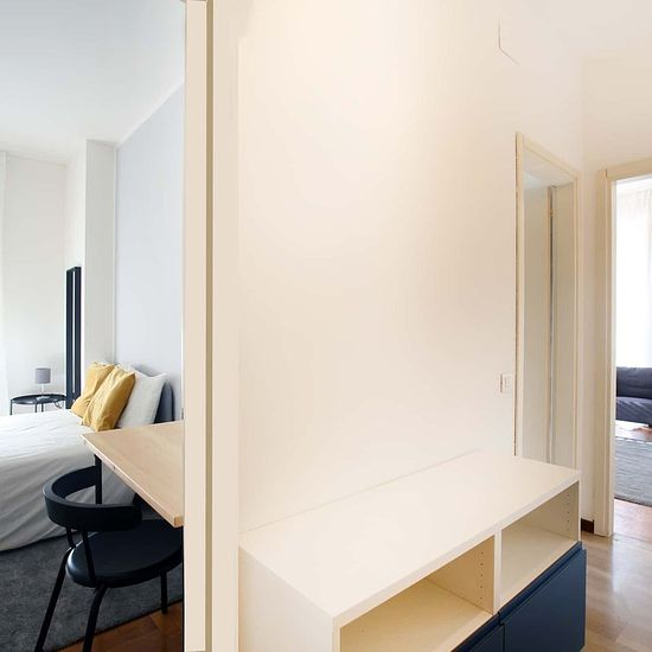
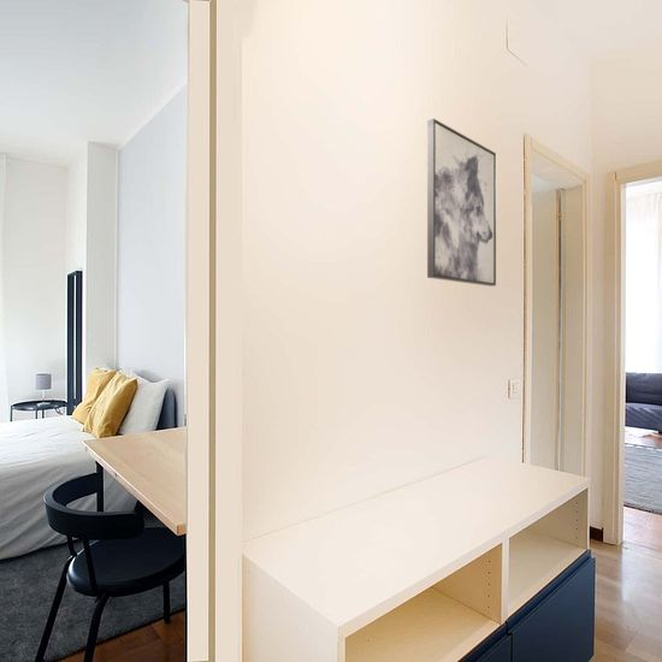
+ wall art [426,118,497,288]
